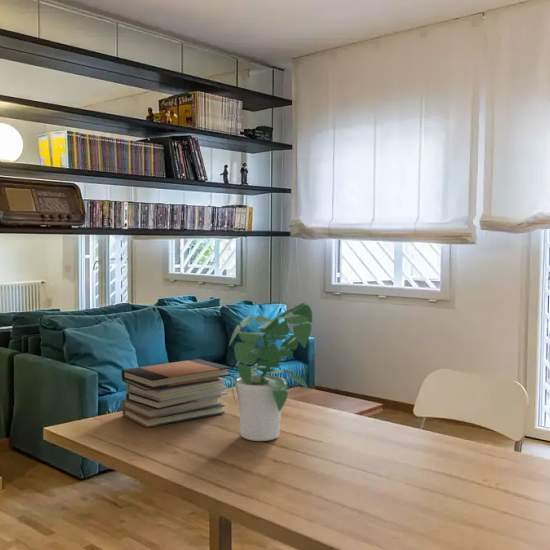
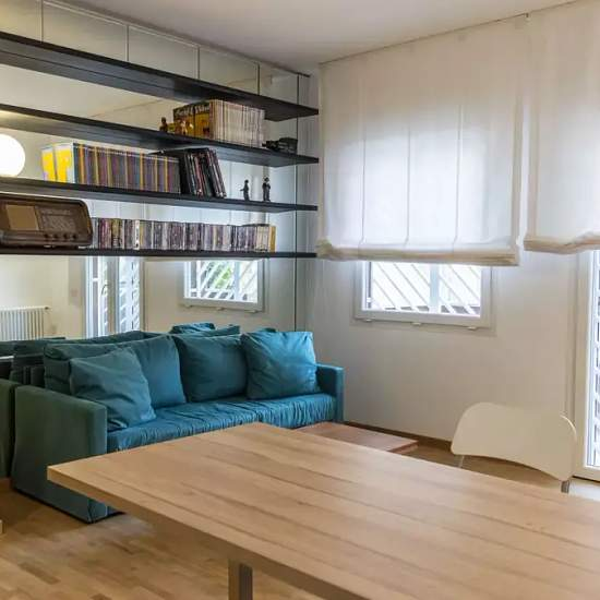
- potted plant [228,302,313,442]
- book stack [121,358,232,429]
